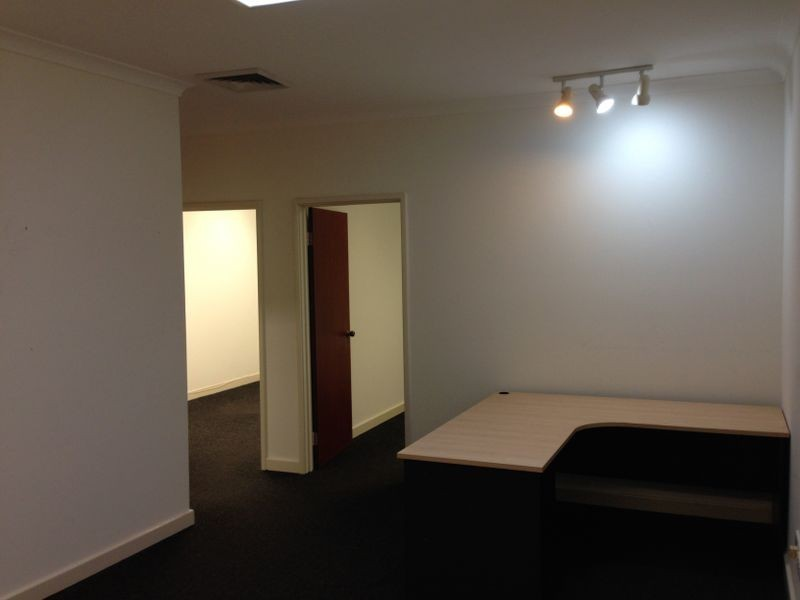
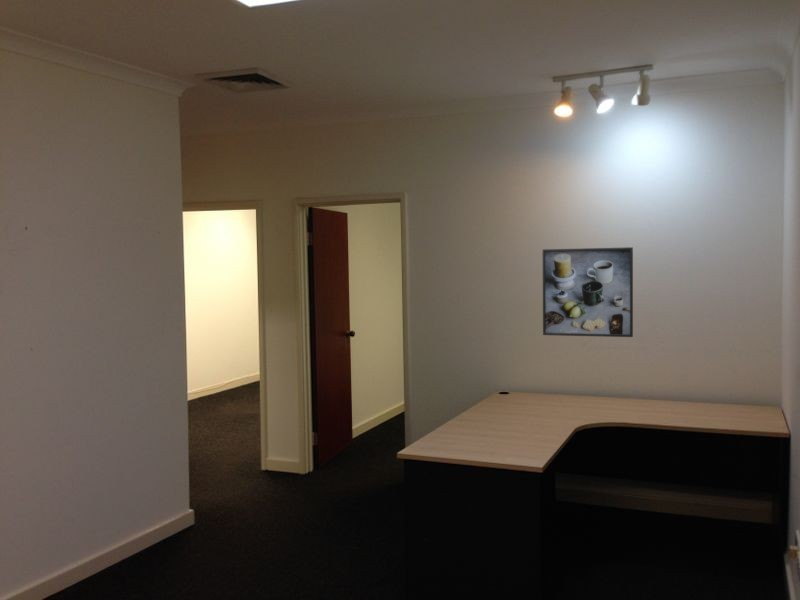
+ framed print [542,246,634,338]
